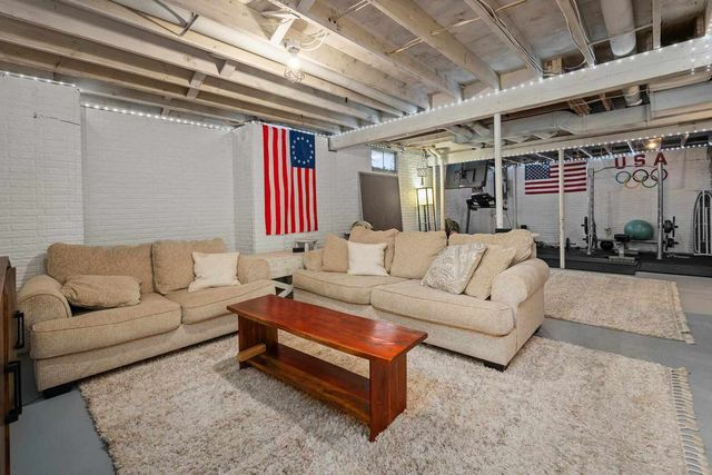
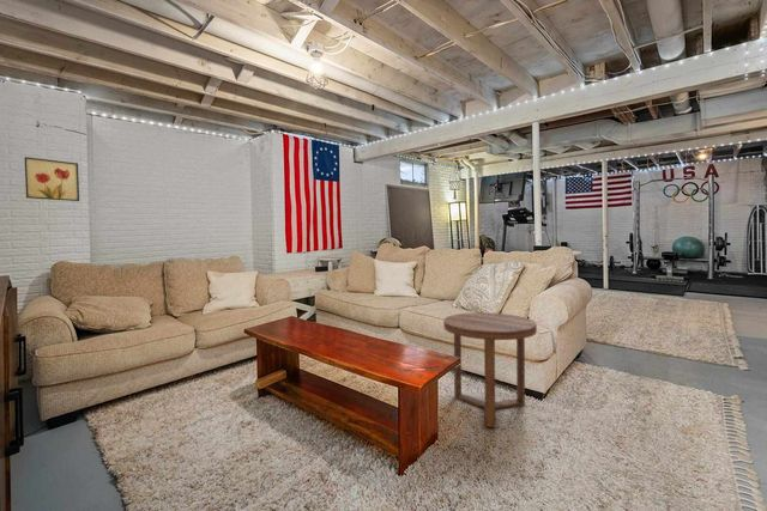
+ wall art [24,156,80,202]
+ side table [442,311,538,428]
